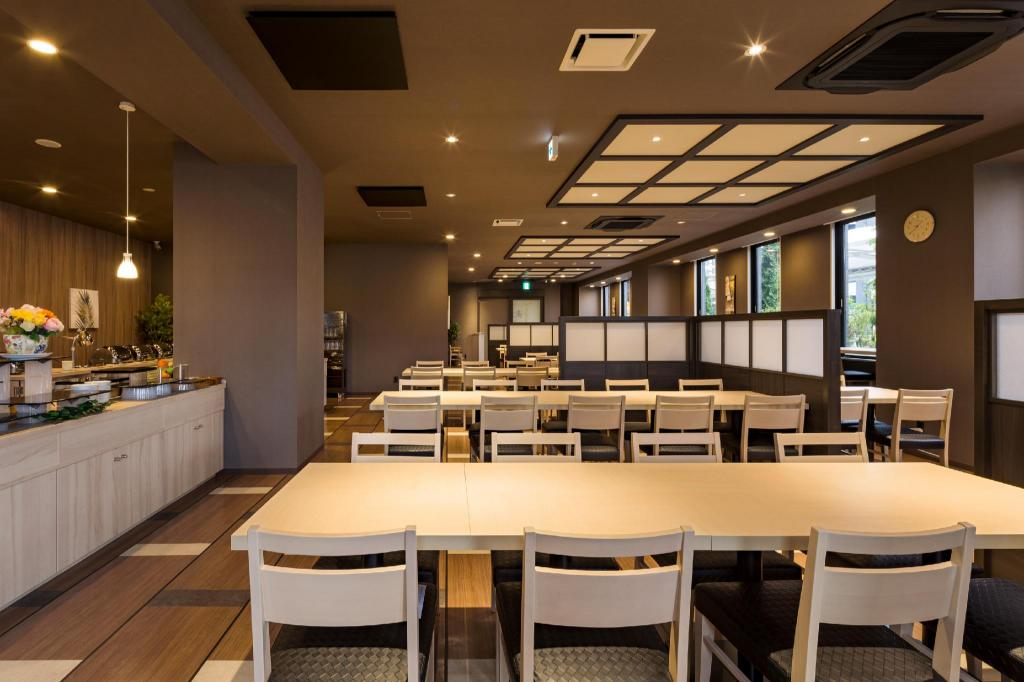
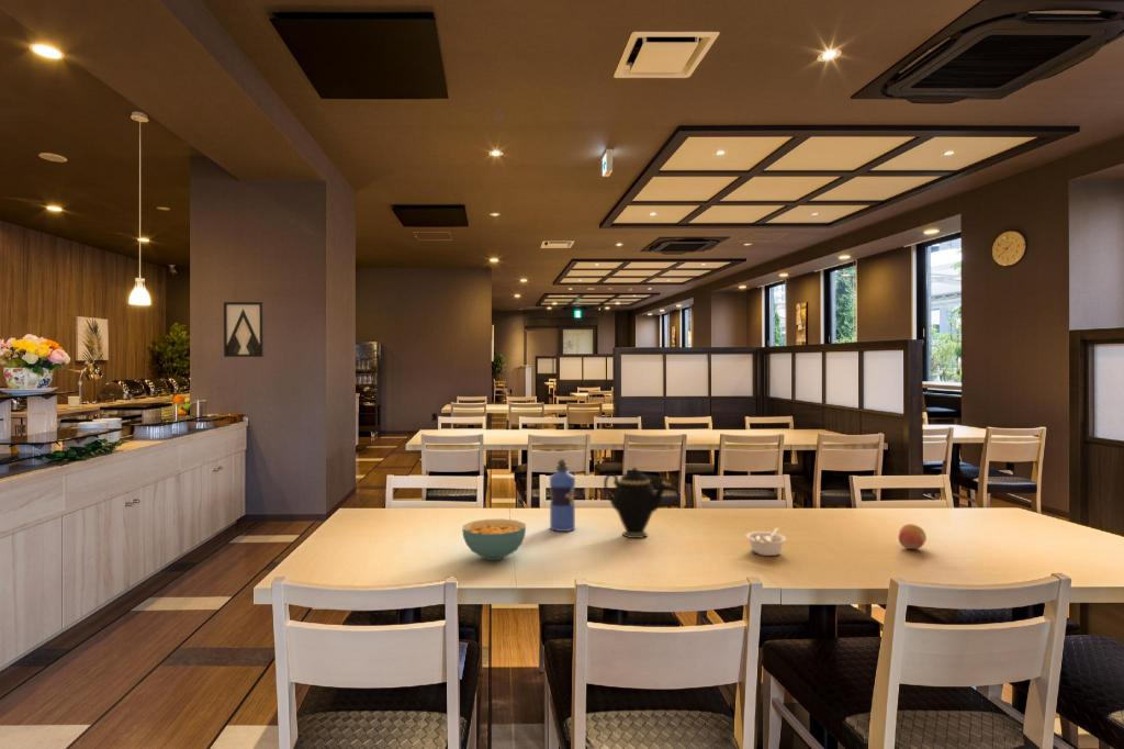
+ teapot [603,462,671,539]
+ water bottle [549,458,576,533]
+ fruit [898,523,928,550]
+ wall art [223,301,265,358]
+ legume [745,527,787,557]
+ cereal bowl [461,518,527,561]
